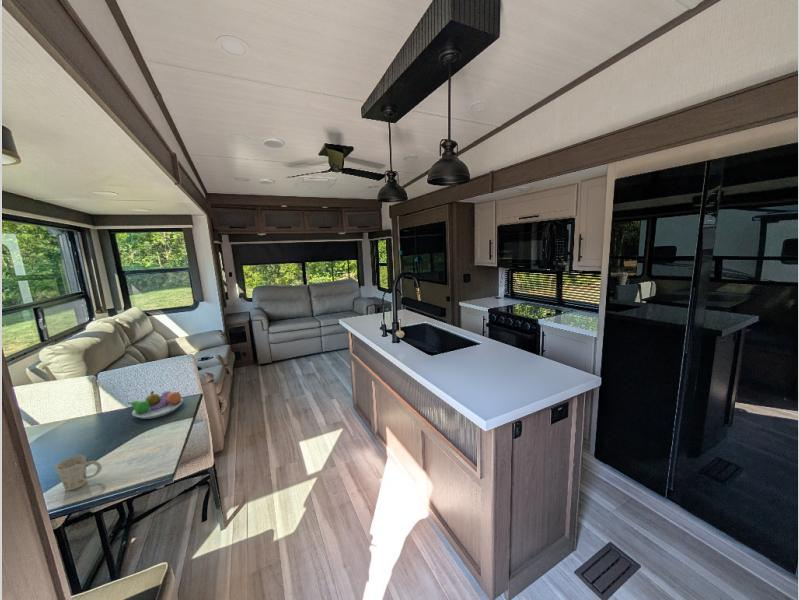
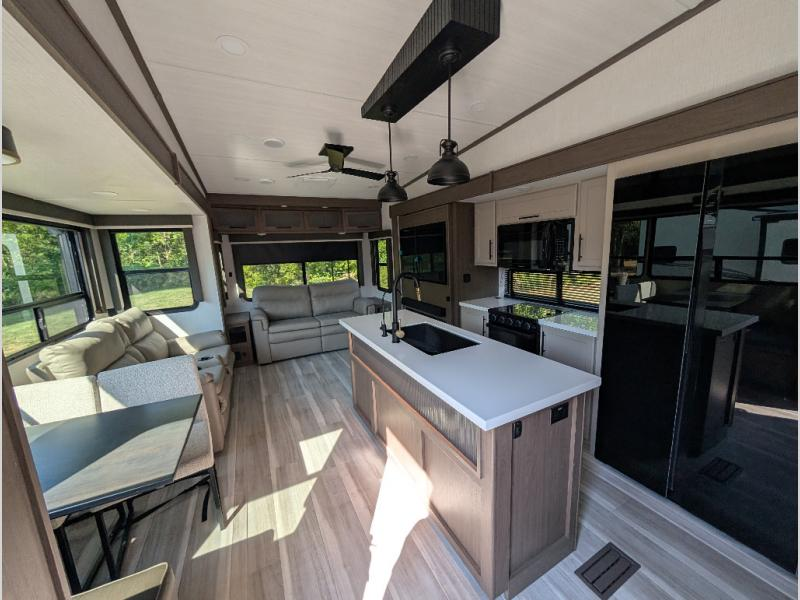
- mug [55,454,103,492]
- fruit bowl [127,390,184,420]
